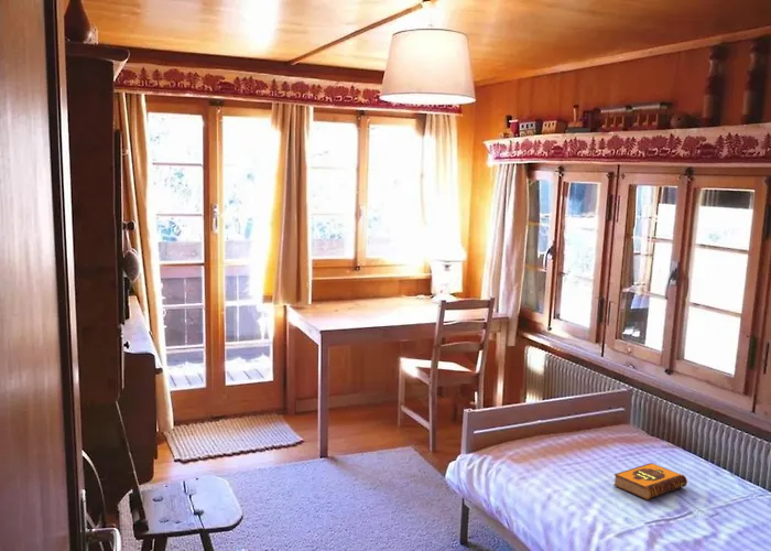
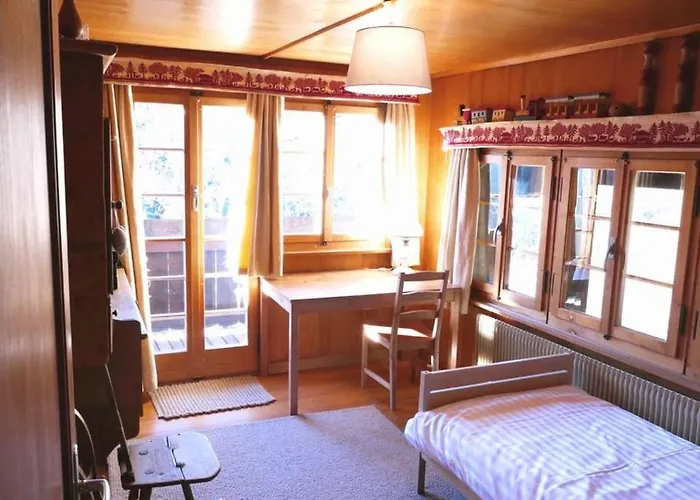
- hardback book [612,462,688,500]
